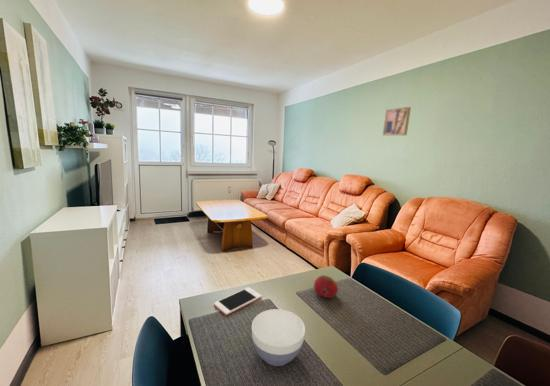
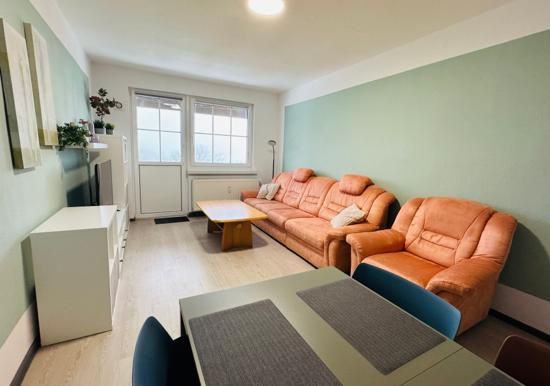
- bowl [251,308,306,367]
- wall art [382,106,412,137]
- cell phone [213,286,263,316]
- fruit [313,274,339,299]
